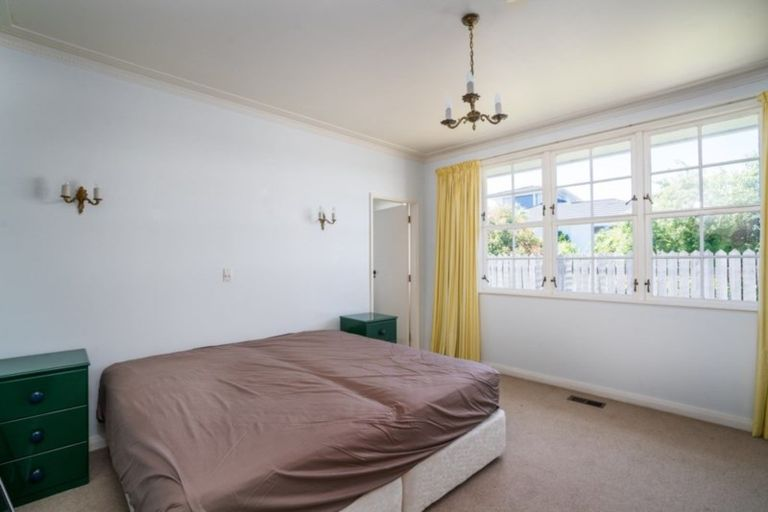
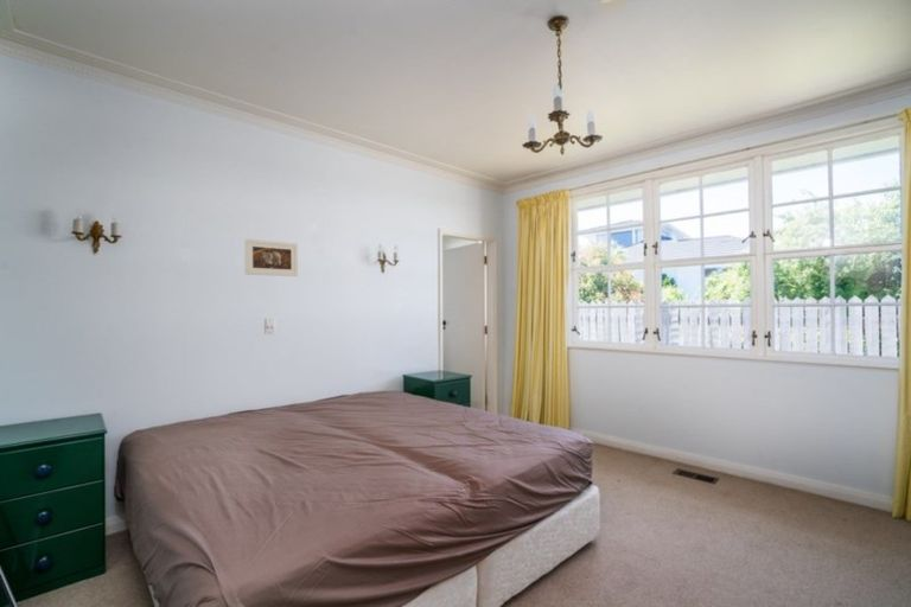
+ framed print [243,238,299,277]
